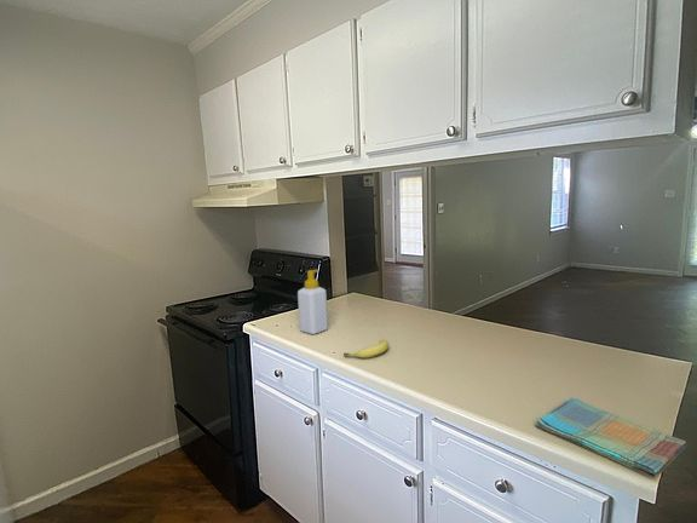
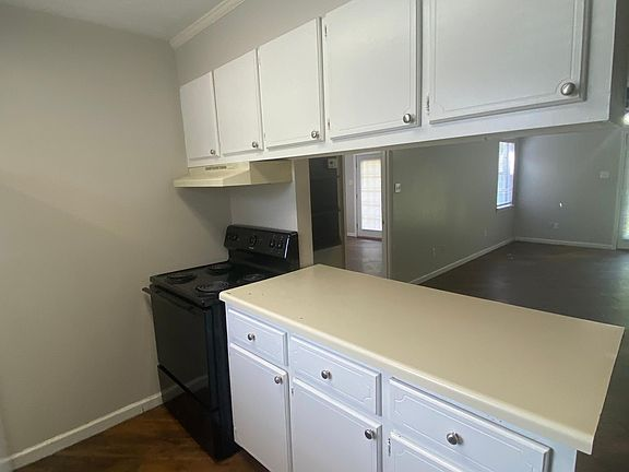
- fruit [342,338,390,360]
- dish towel [534,397,689,479]
- soap bottle [296,269,329,335]
